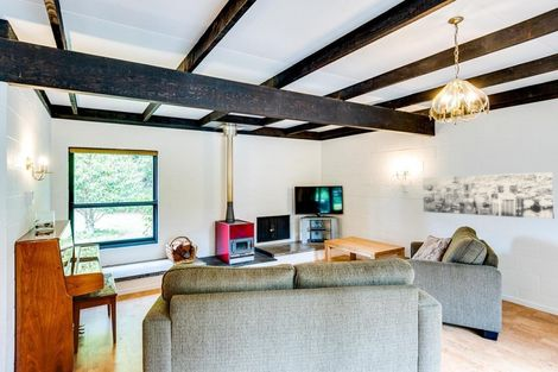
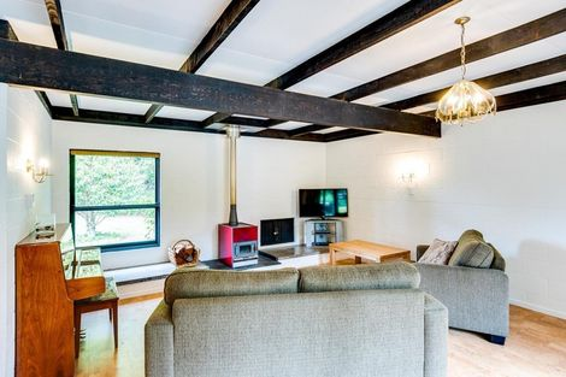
- wall art [421,171,556,220]
